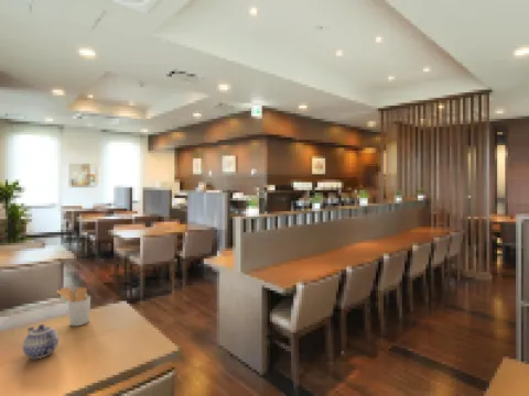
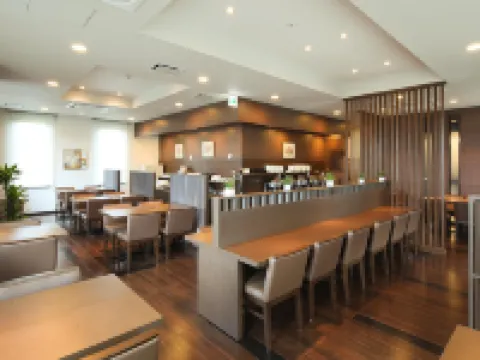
- utensil holder [55,286,91,327]
- teapot [21,323,61,360]
